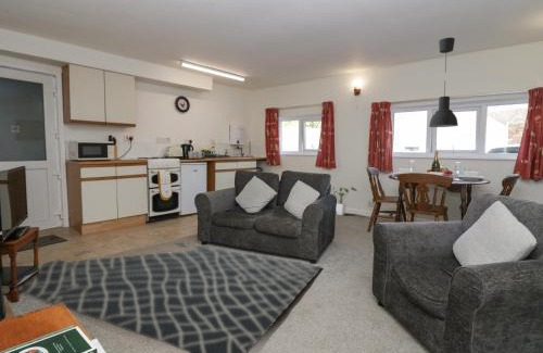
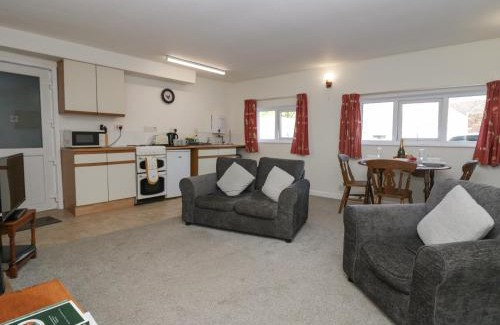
- rug [17,241,324,353]
- ceiling light [428,37,459,128]
- house plant [330,186,358,216]
